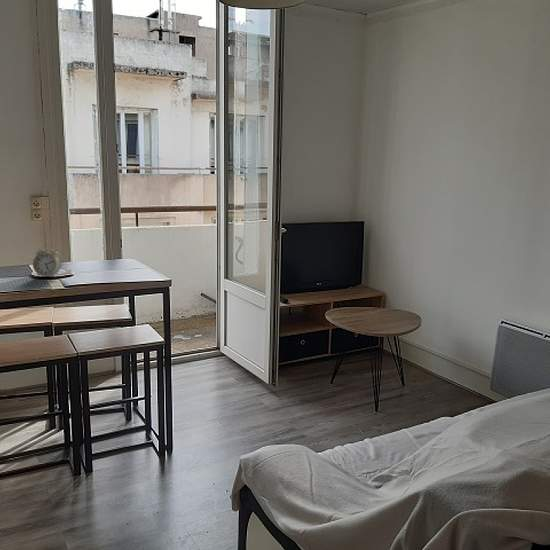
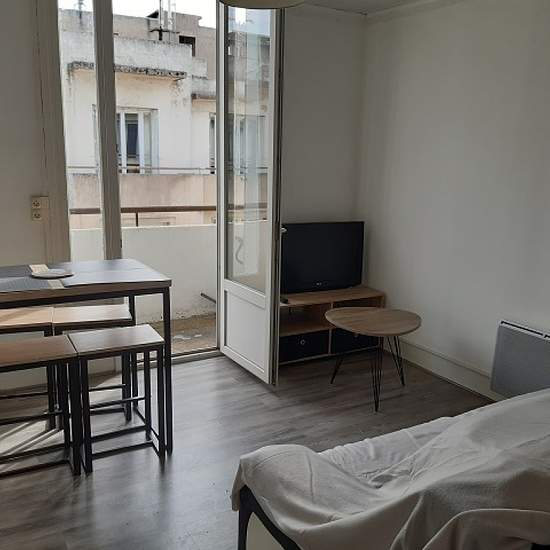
- alarm clock [32,244,62,278]
